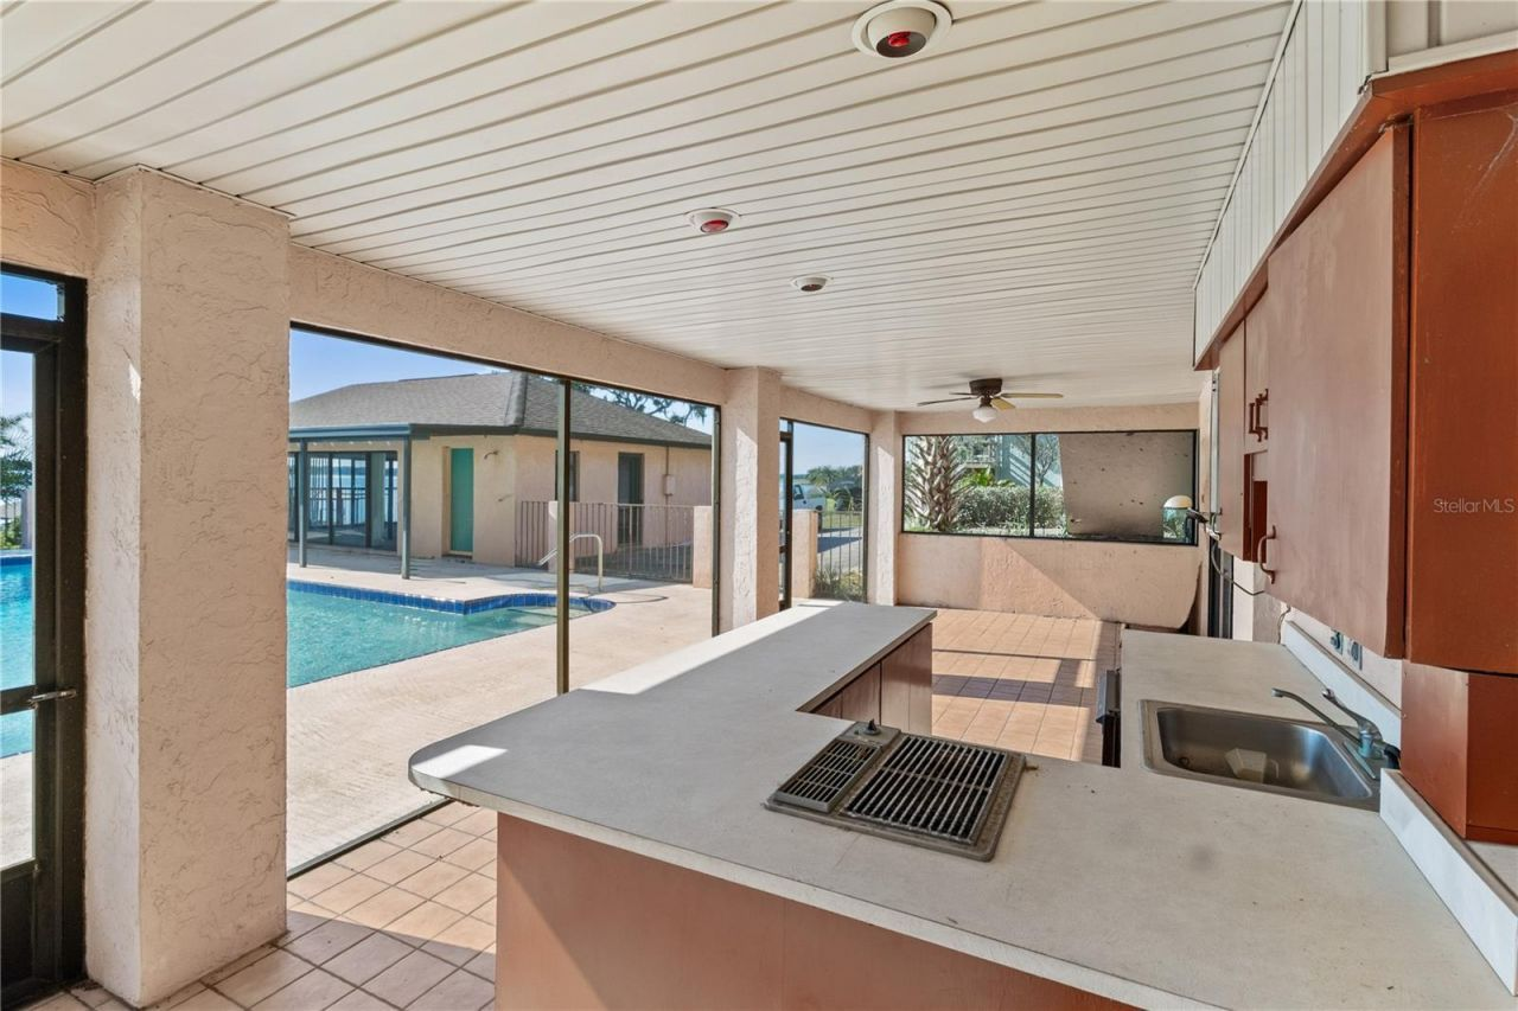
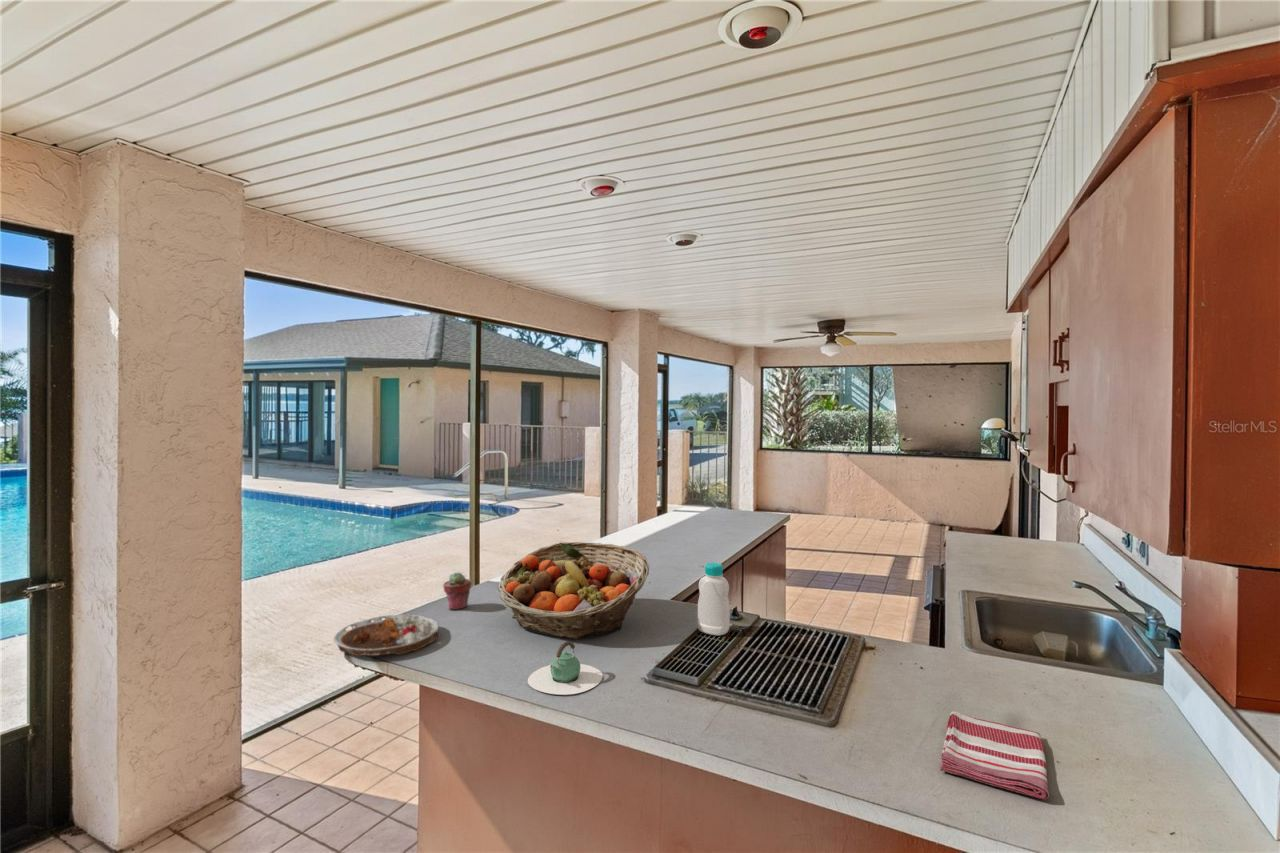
+ fruit basket [497,541,650,640]
+ teapot [527,640,603,696]
+ plate [333,613,440,657]
+ dish towel [939,711,1050,800]
+ potted succulent [442,571,472,611]
+ bottle [696,562,731,636]
